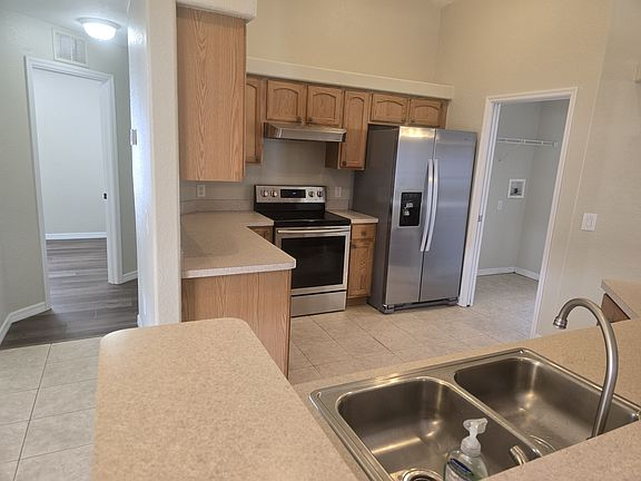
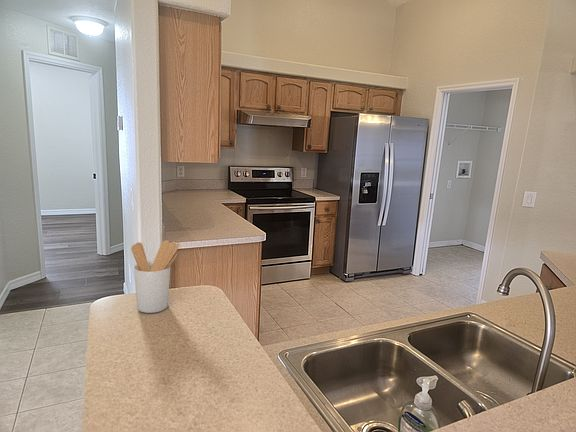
+ utensil holder [130,239,181,314]
